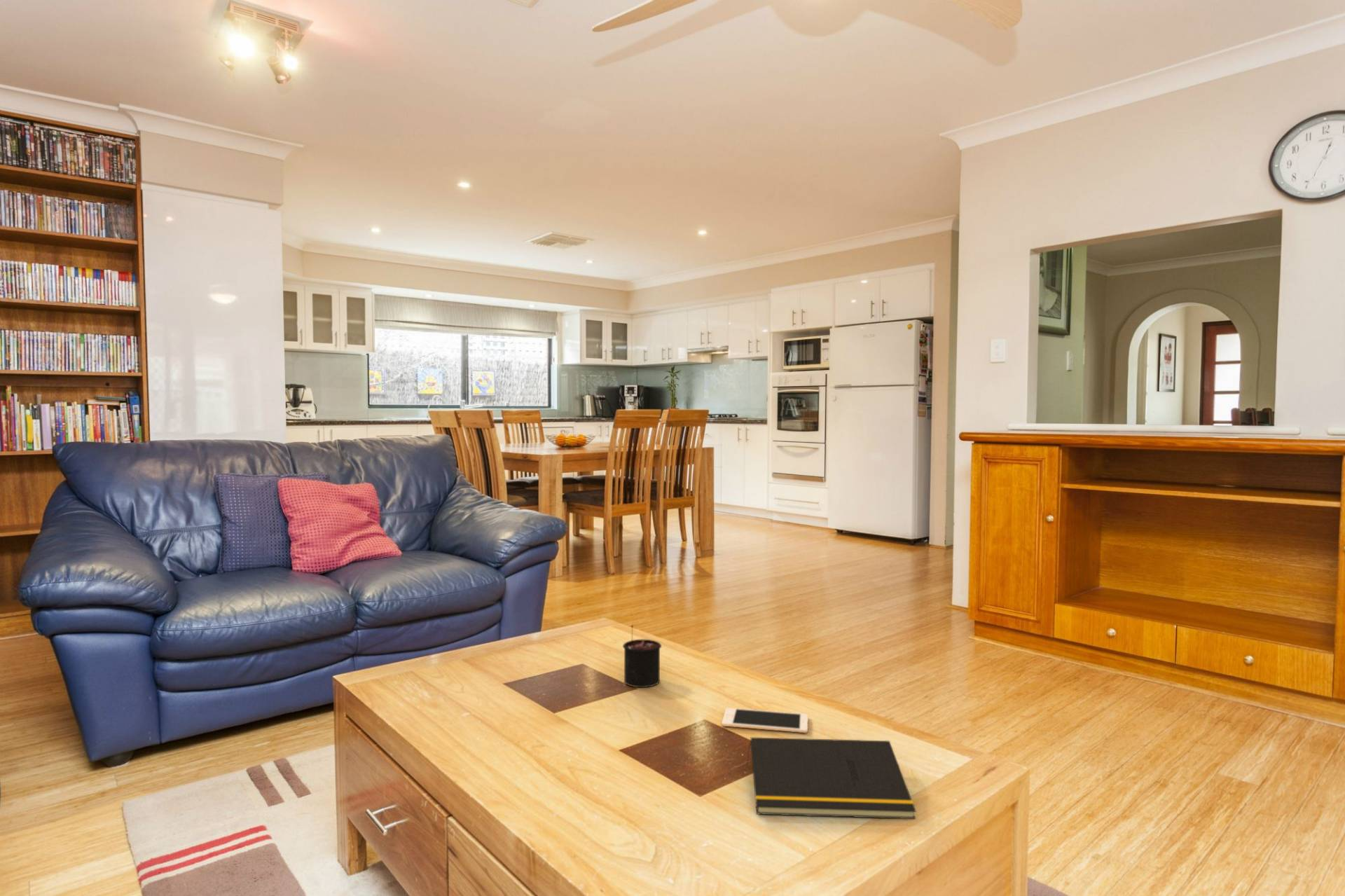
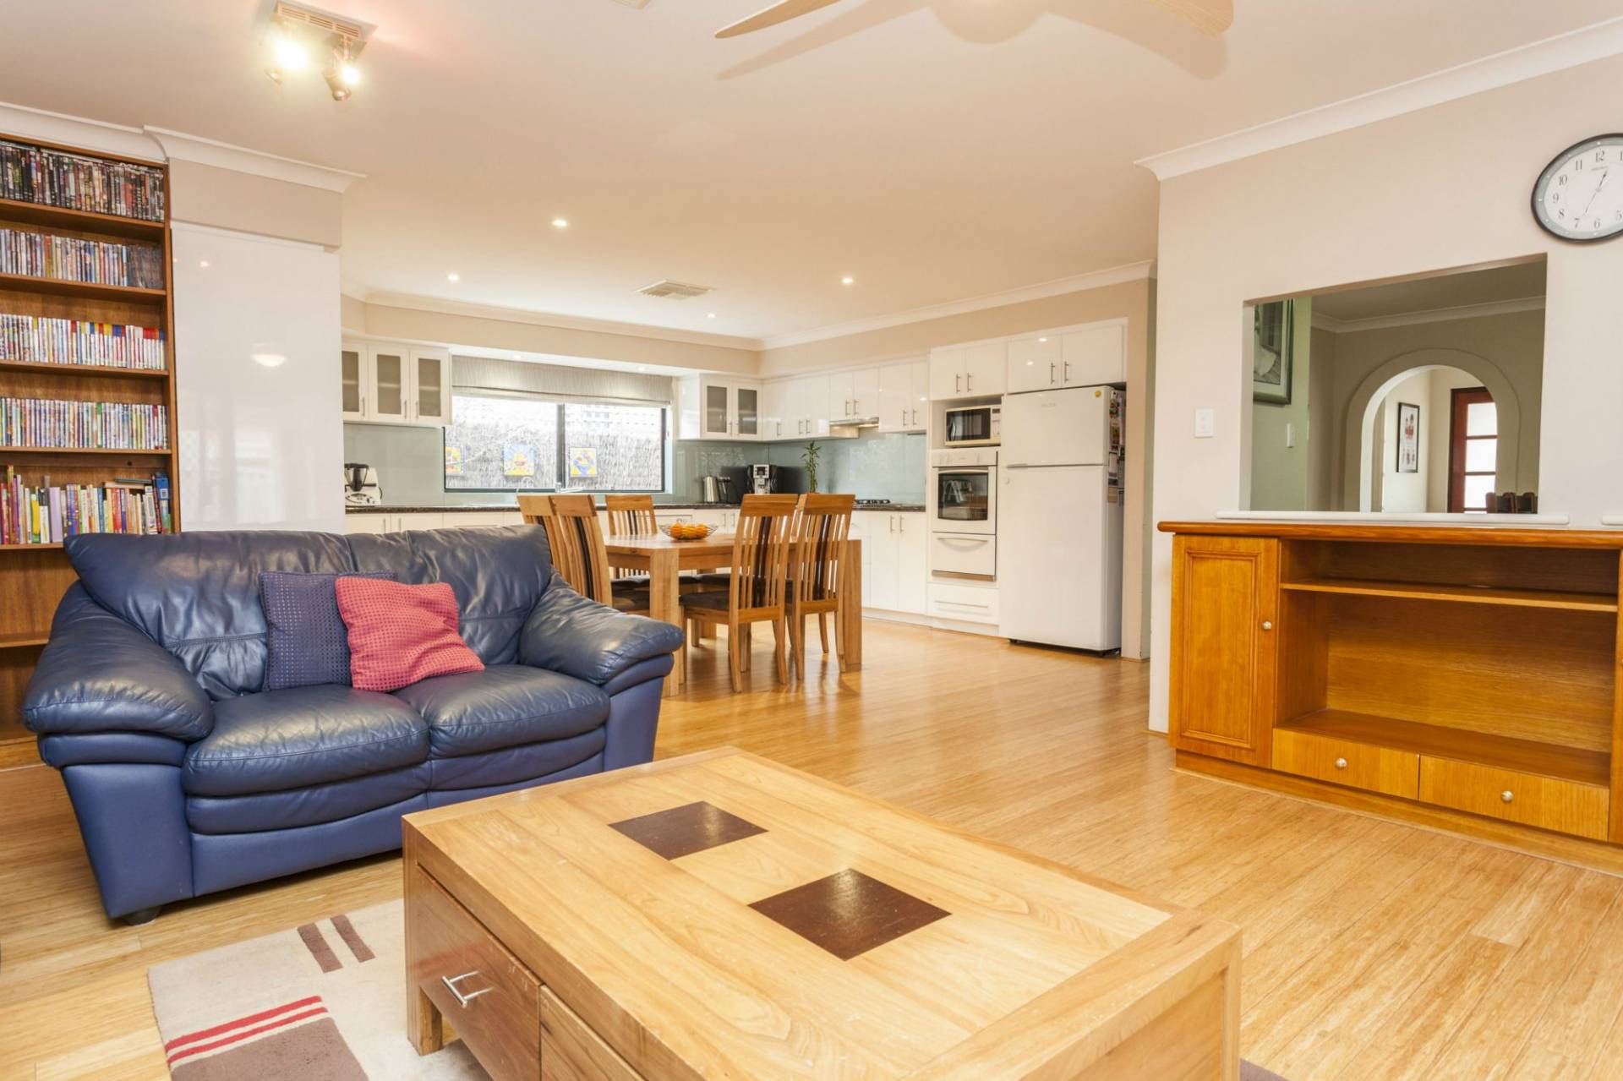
- notepad [745,736,917,820]
- candle [622,624,662,688]
- cell phone [721,707,808,733]
